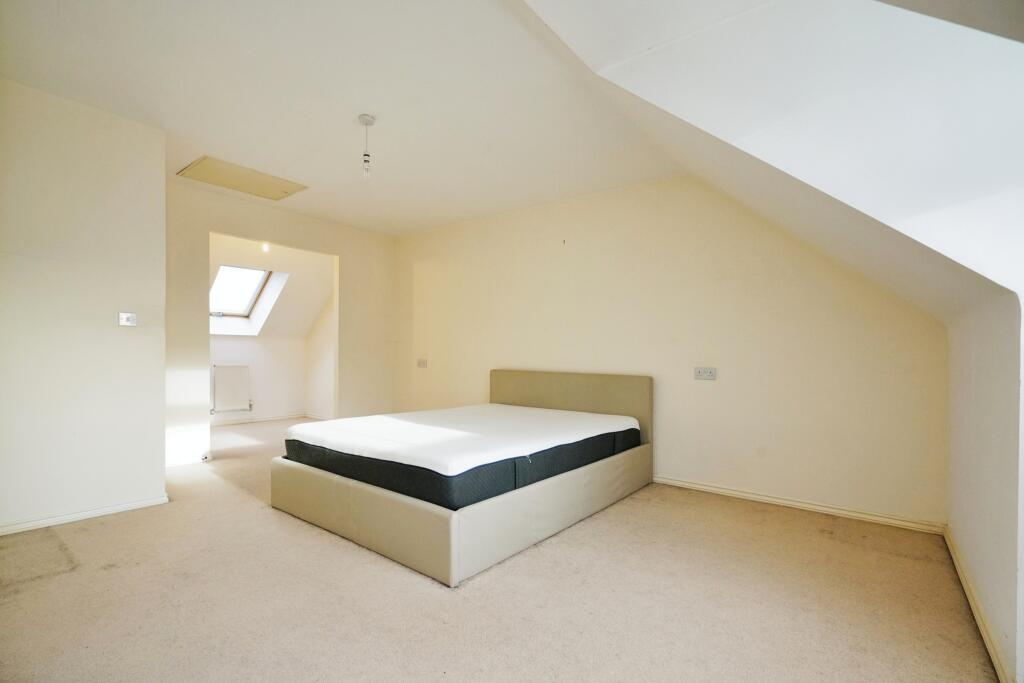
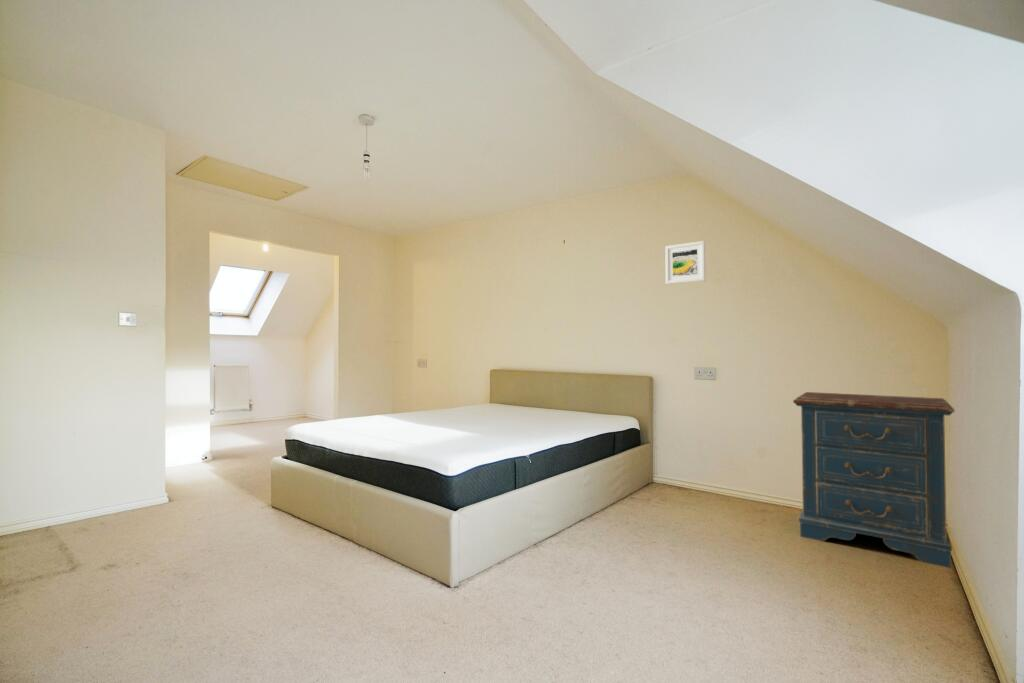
+ dresser [792,391,956,569]
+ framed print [664,240,706,285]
